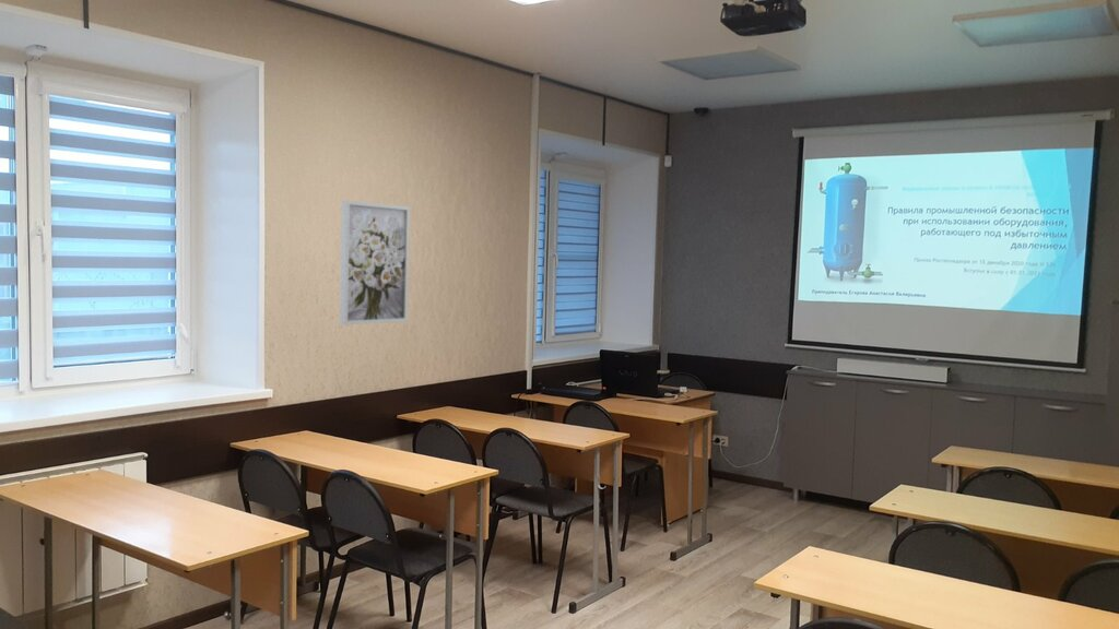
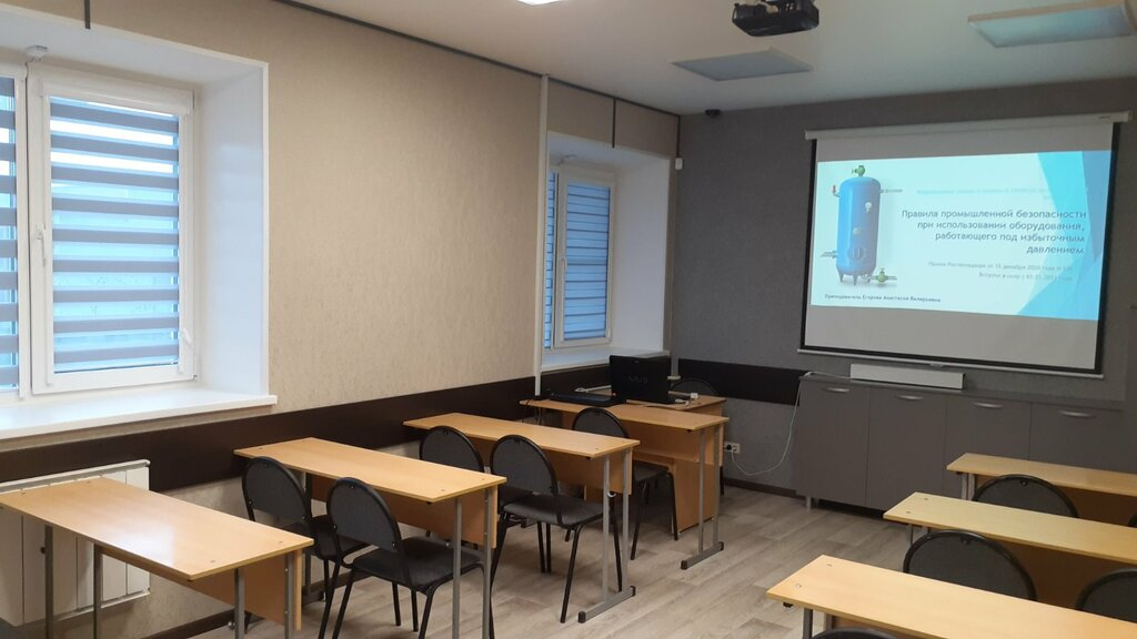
- wall art [339,200,411,325]
